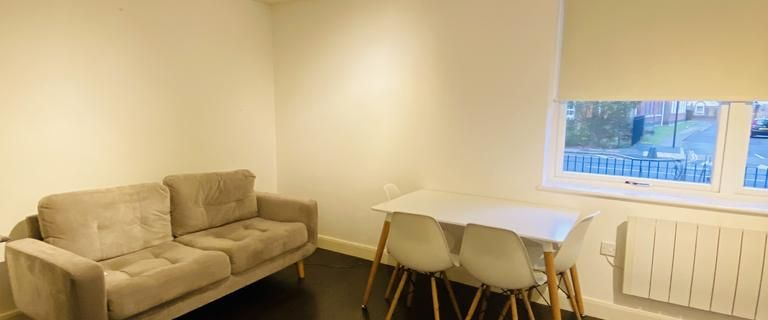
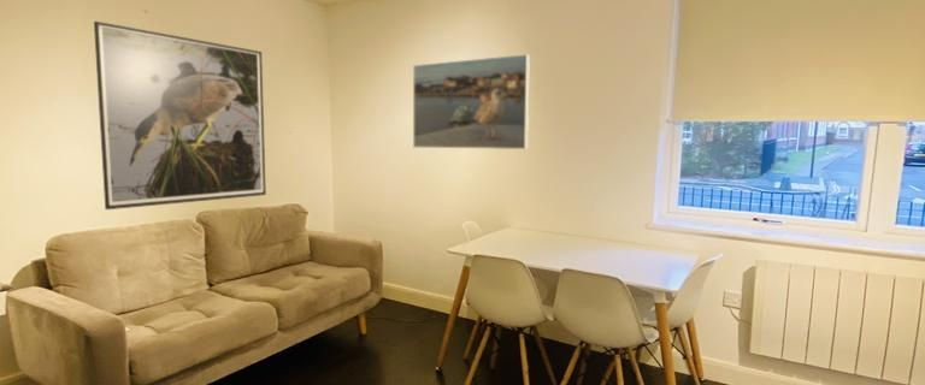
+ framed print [412,53,531,150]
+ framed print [93,20,267,211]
